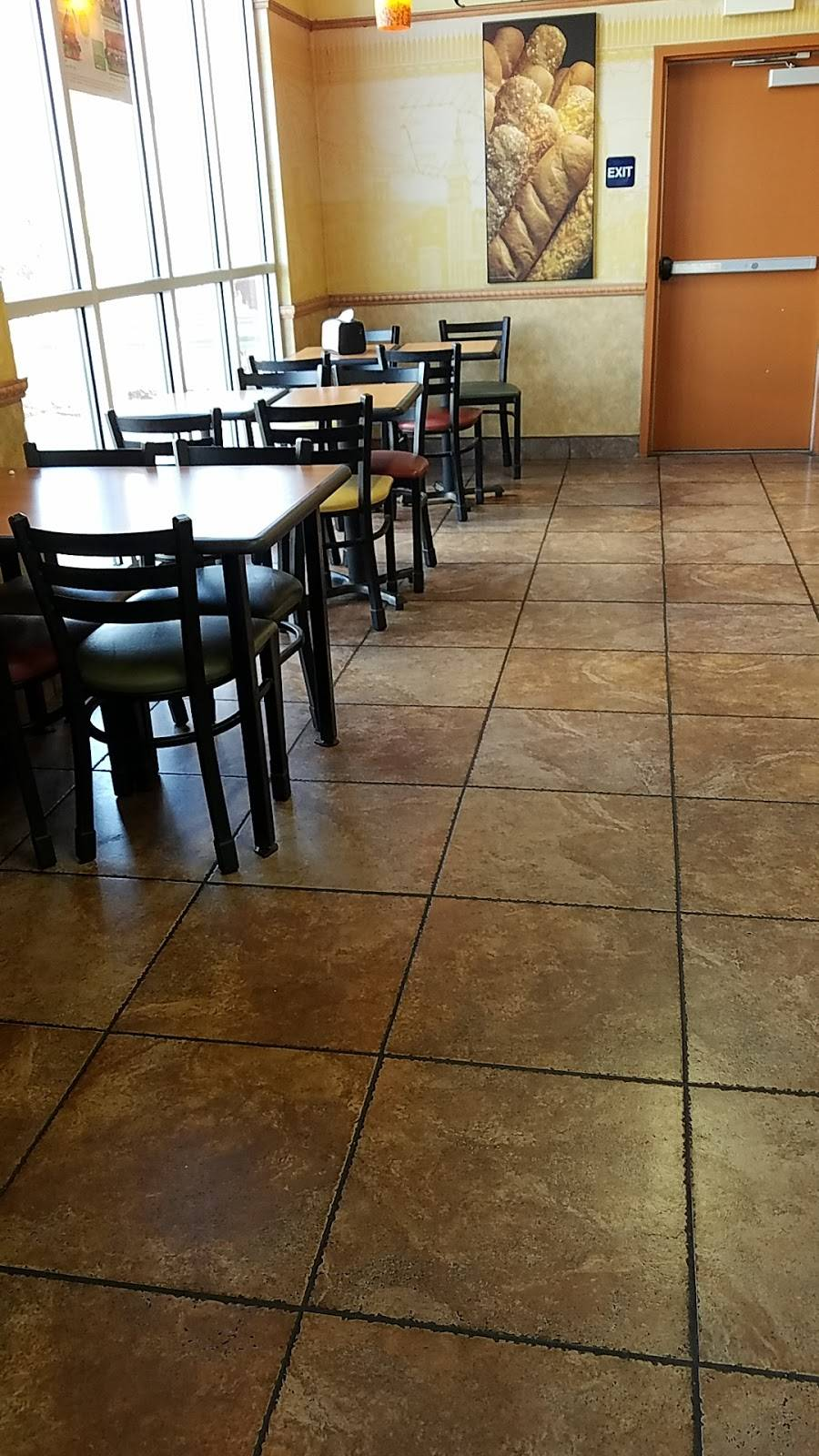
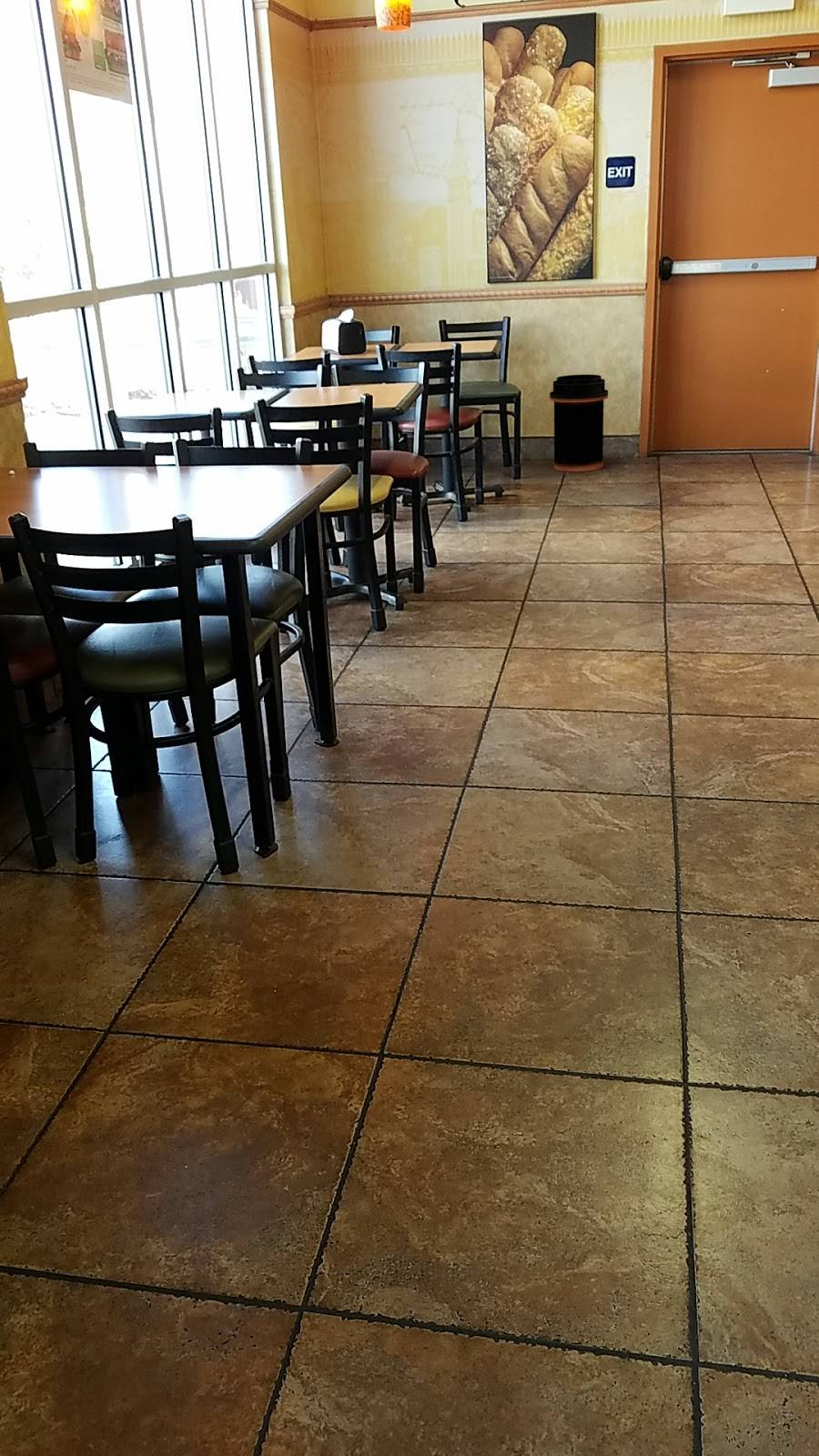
+ trash can [549,374,609,472]
